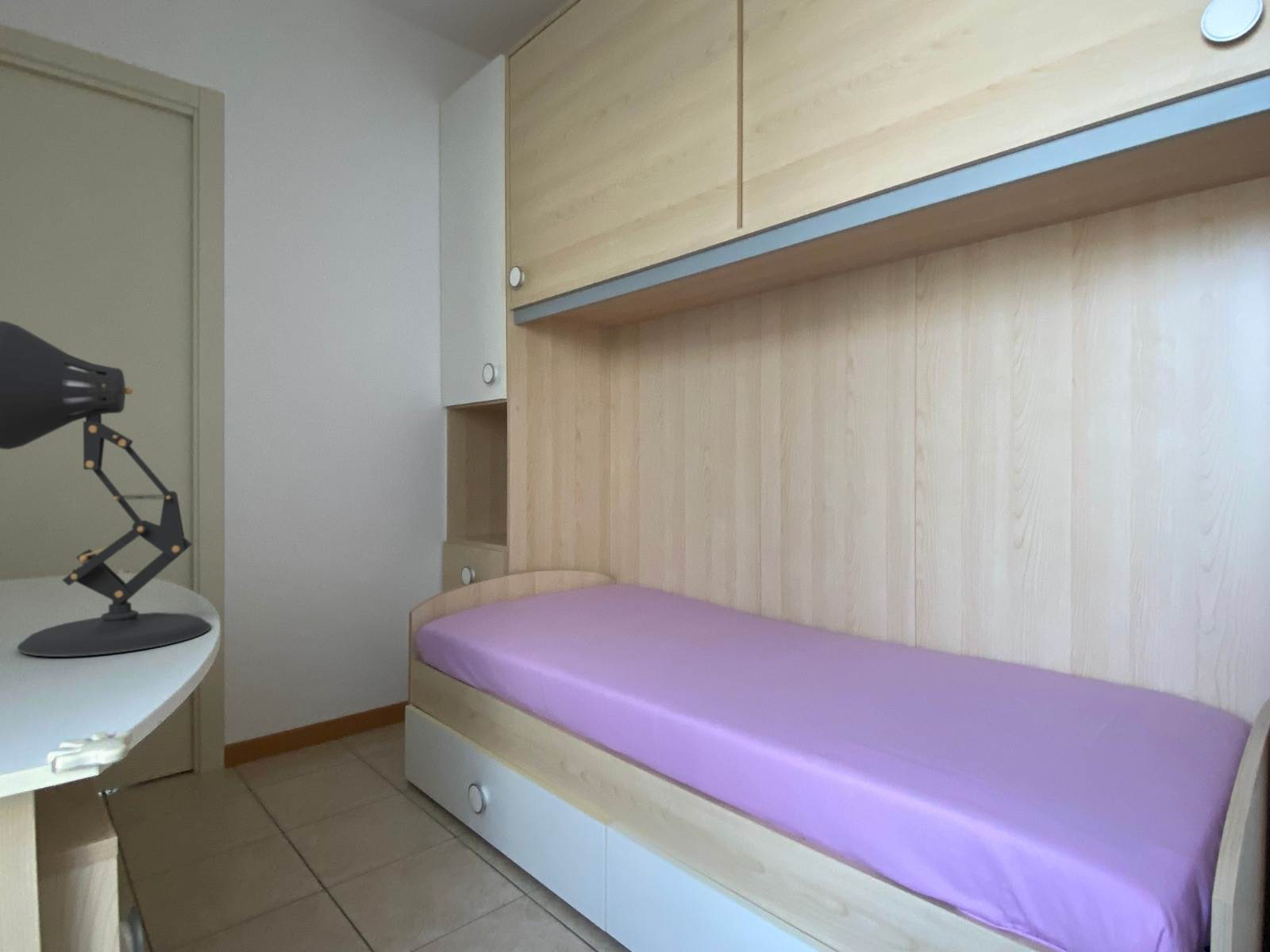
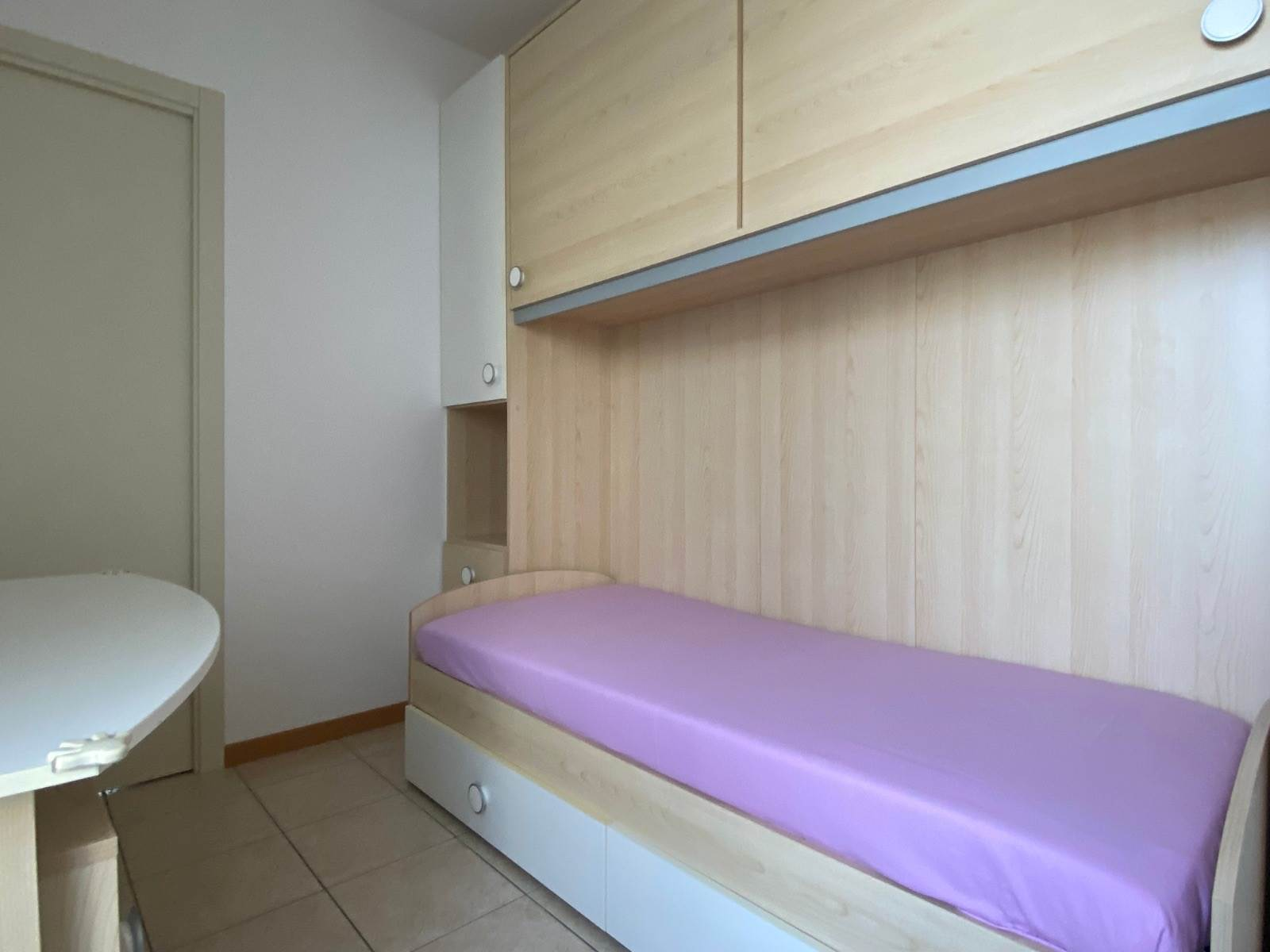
- desk lamp [0,321,212,658]
